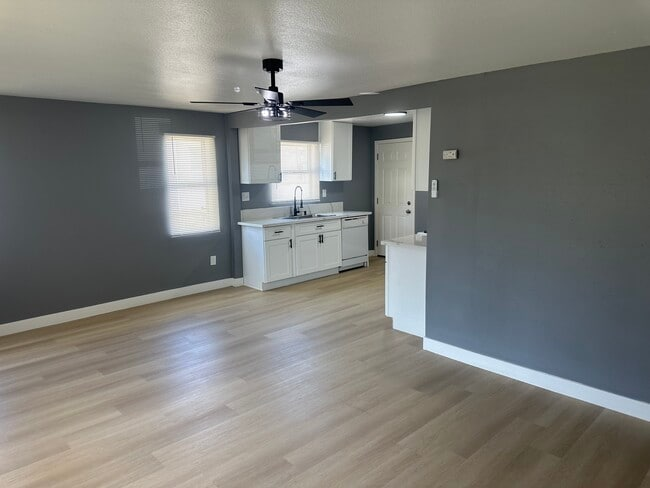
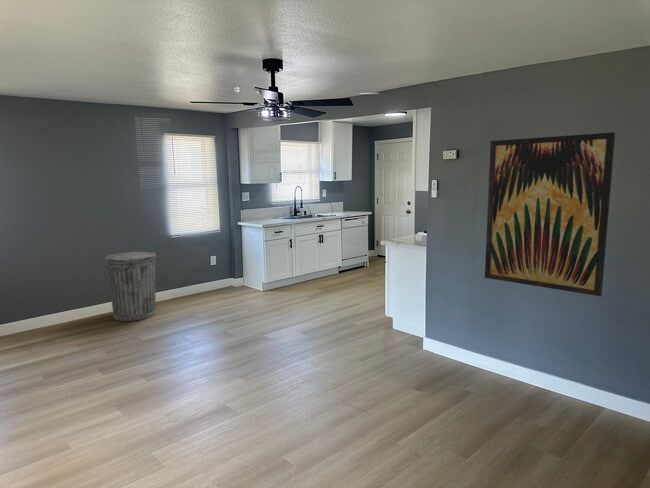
+ wall art [484,131,616,297]
+ trash can [103,251,157,322]
